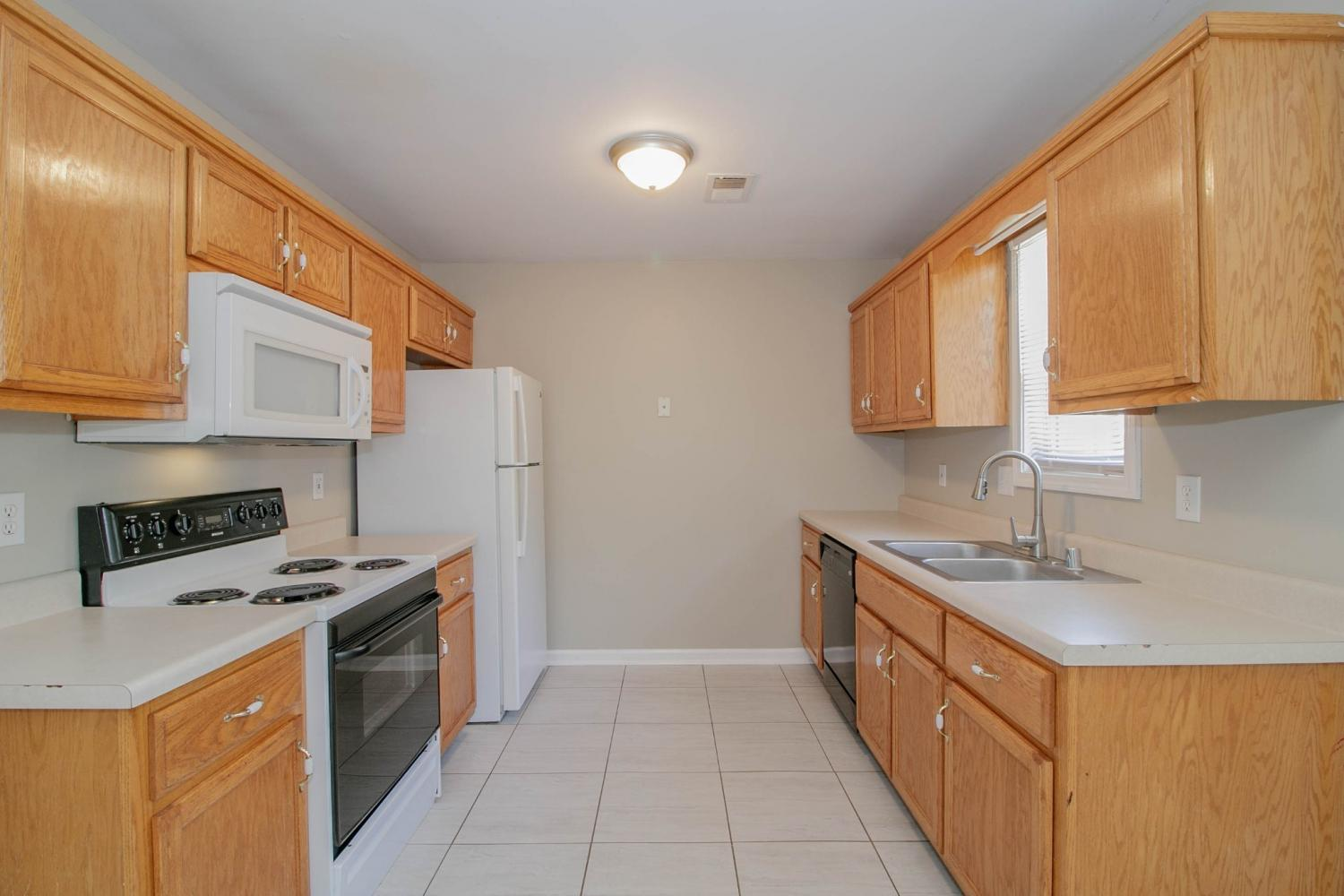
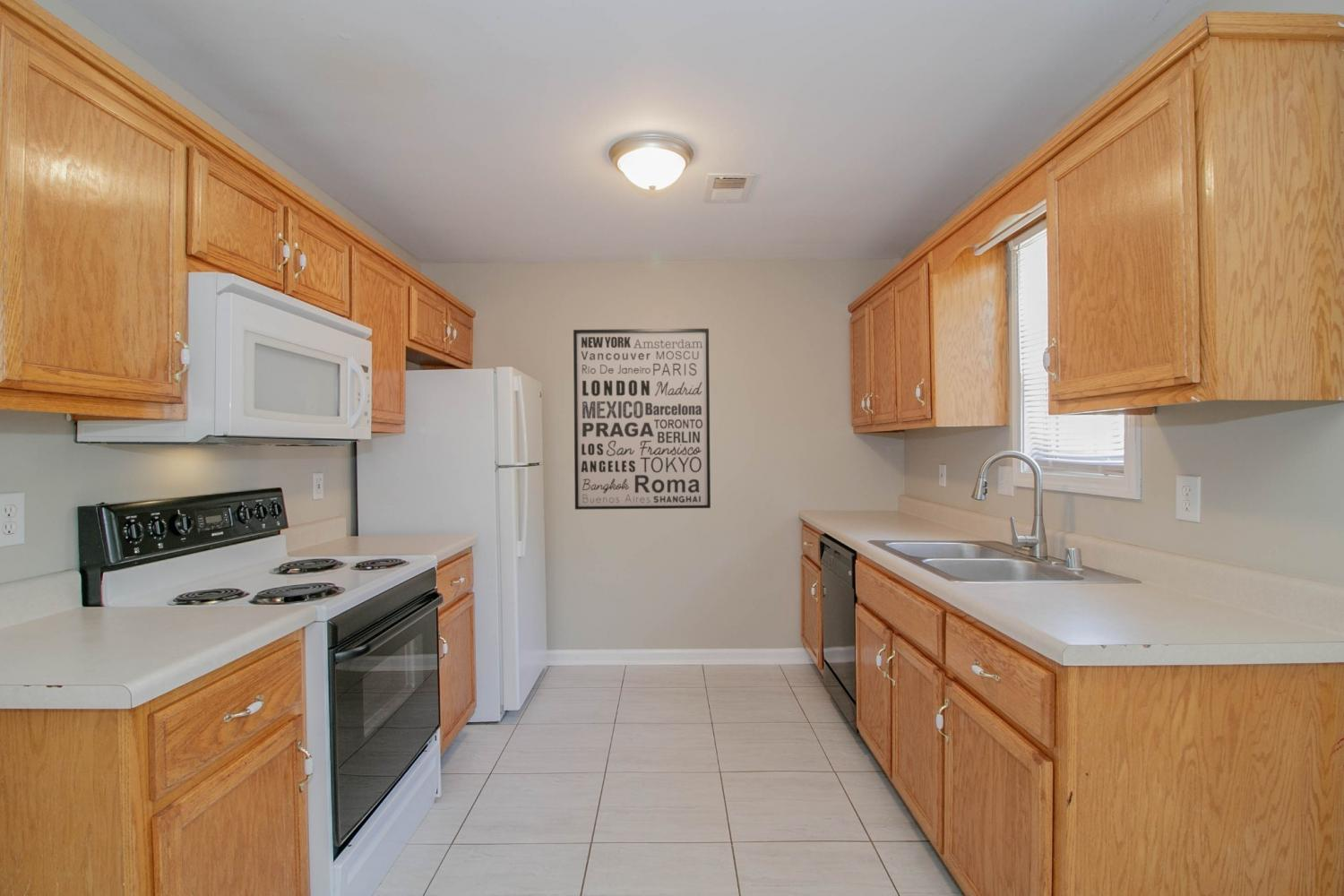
+ wall art [573,328,711,511]
